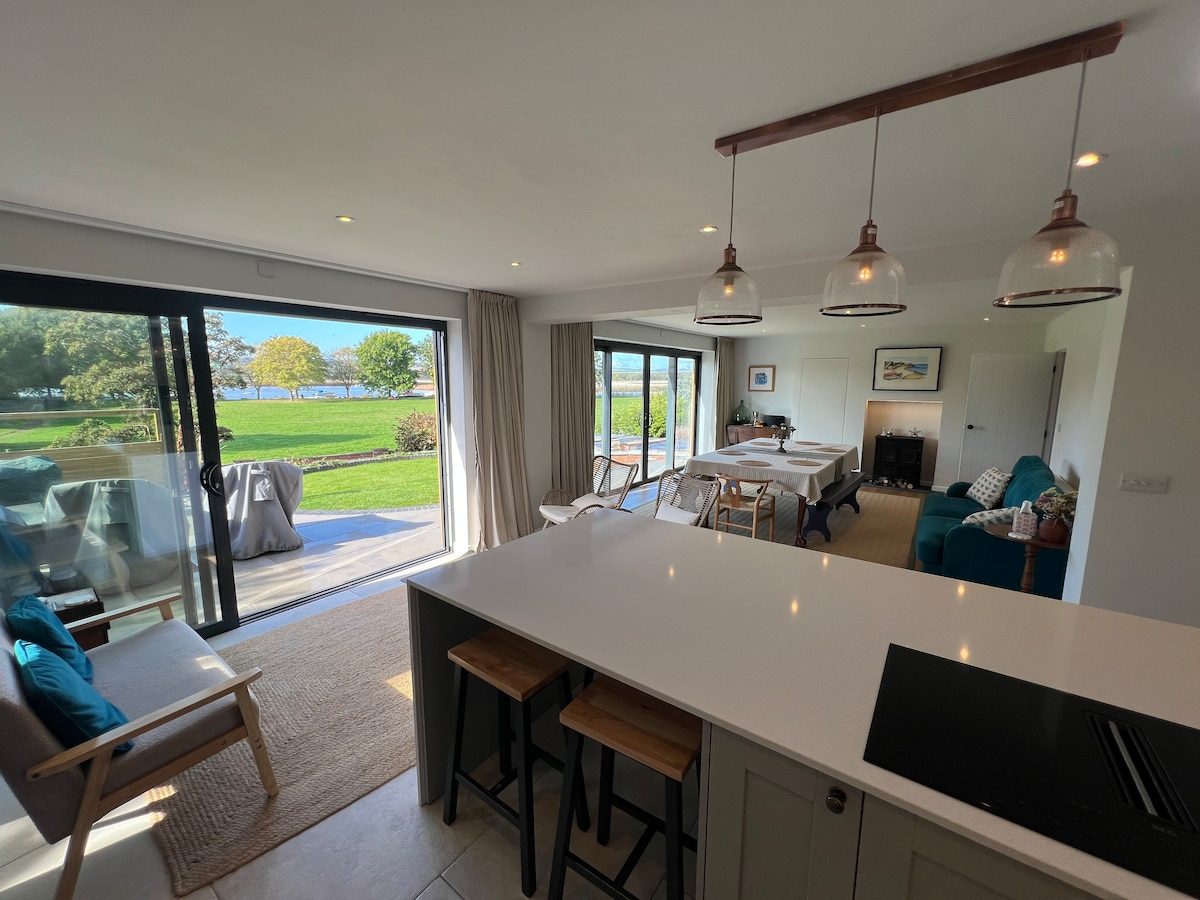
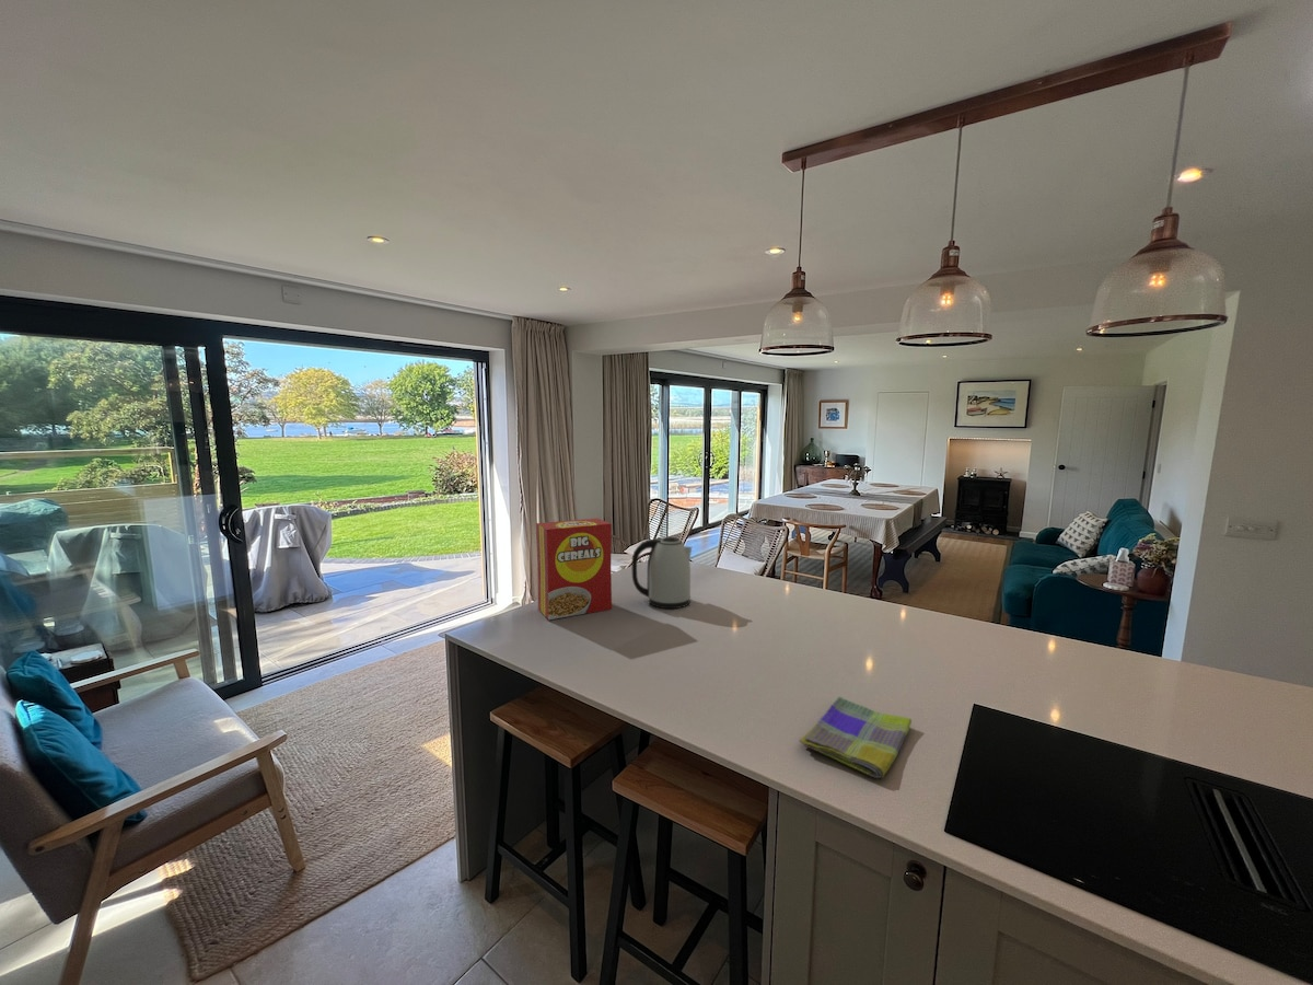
+ cereal box [535,518,613,621]
+ kettle [631,536,693,610]
+ dish towel [798,696,913,779]
